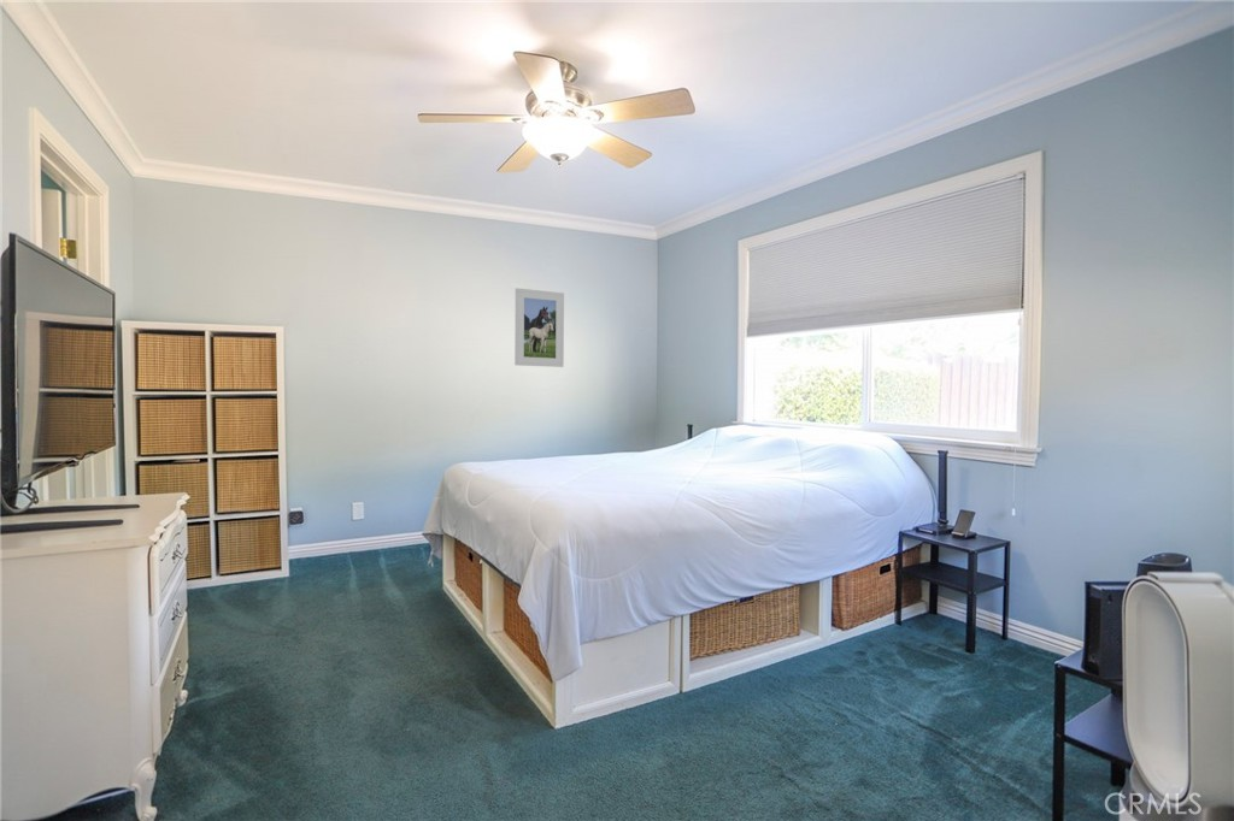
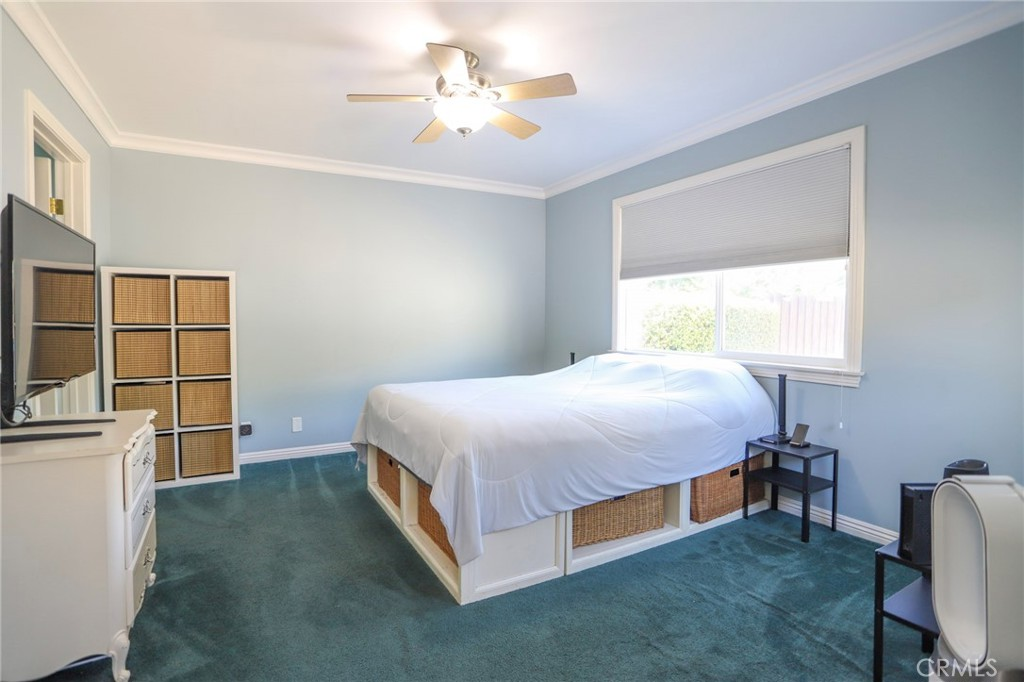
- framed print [513,287,565,368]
